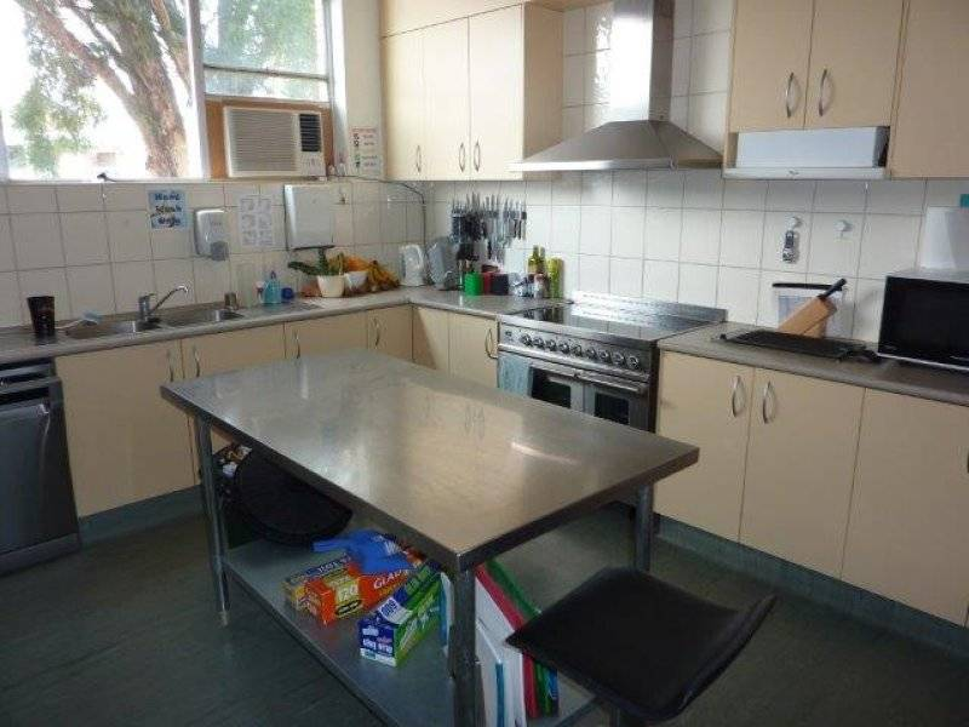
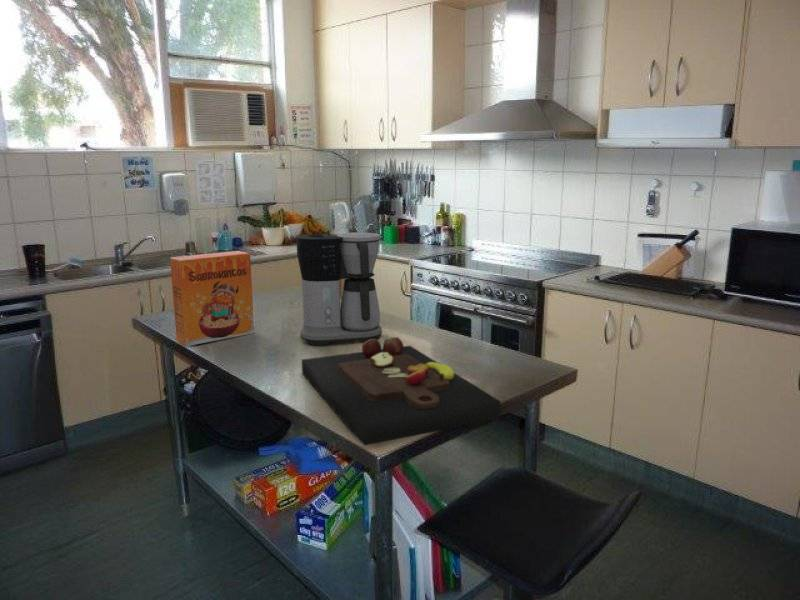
+ cutting board [301,336,502,446]
+ cereal box [169,250,255,347]
+ coffee maker [295,231,383,346]
